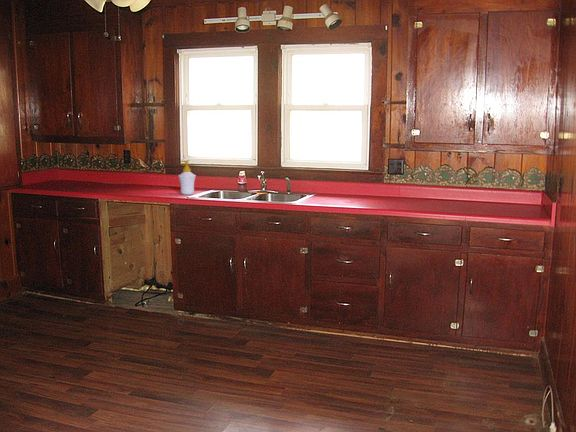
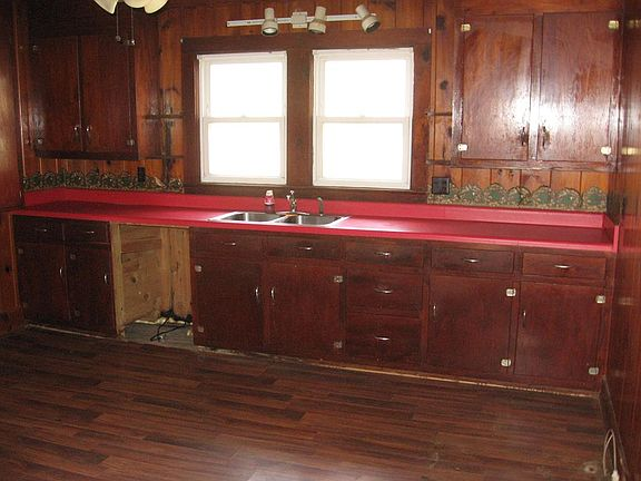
- soap bottle [177,159,197,196]
